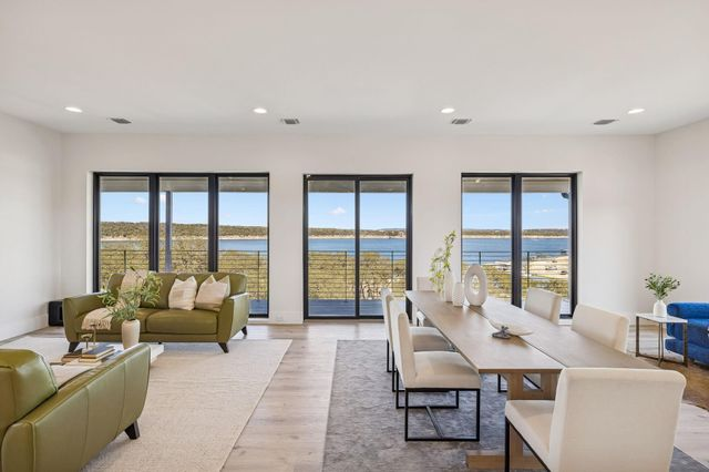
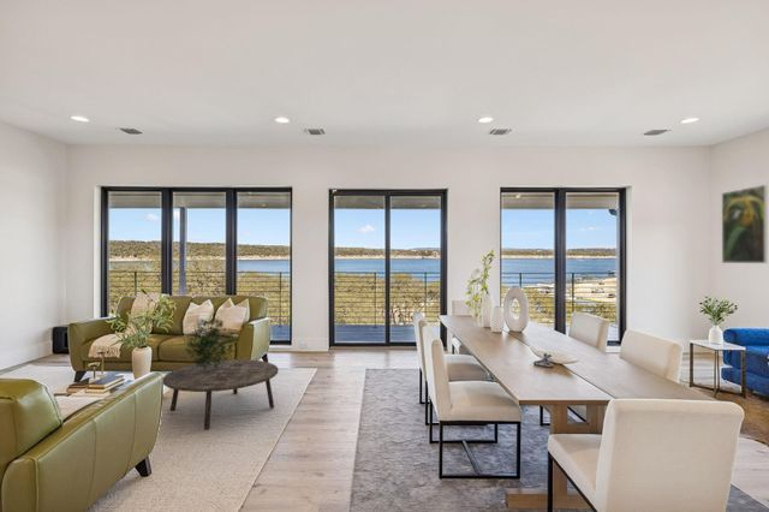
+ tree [183,314,240,370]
+ coffee table [162,358,280,430]
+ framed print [721,184,769,264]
